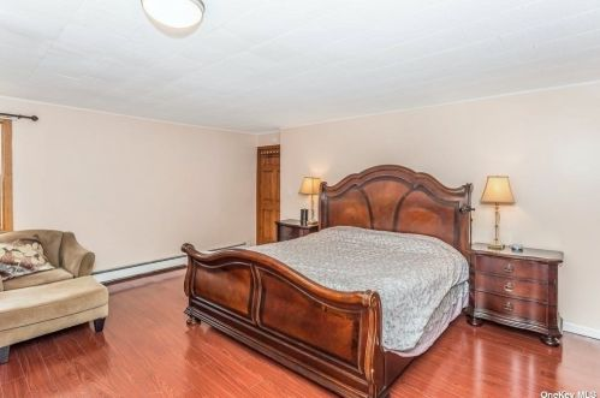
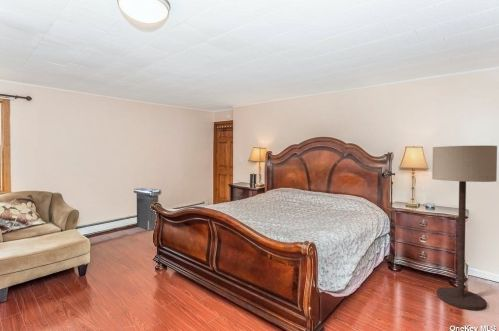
+ trash can [133,187,162,231]
+ floor lamp [431,145,498,311]
